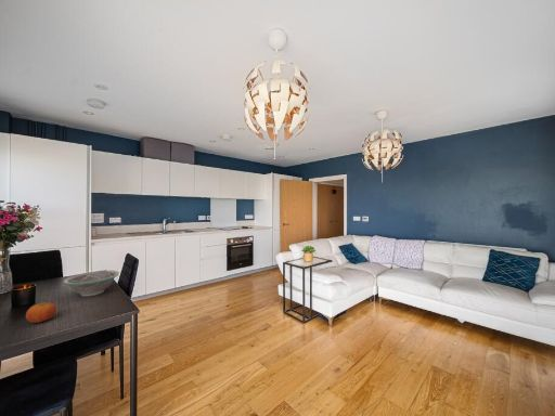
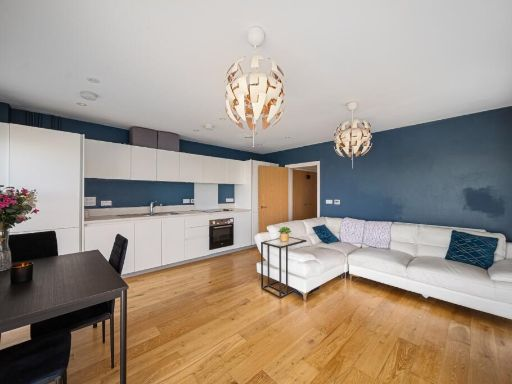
- bowl [62,270,120,298]
- fruit [25,301,57,324]
